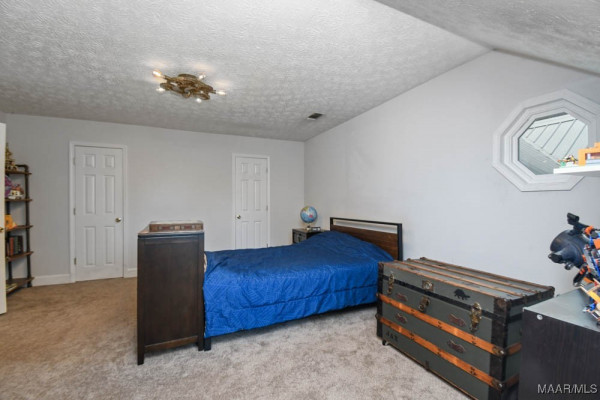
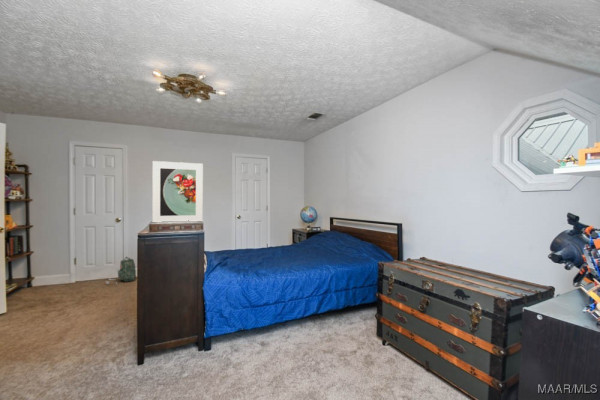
+ backpack [105,256,137,285]
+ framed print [151,160,204,223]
